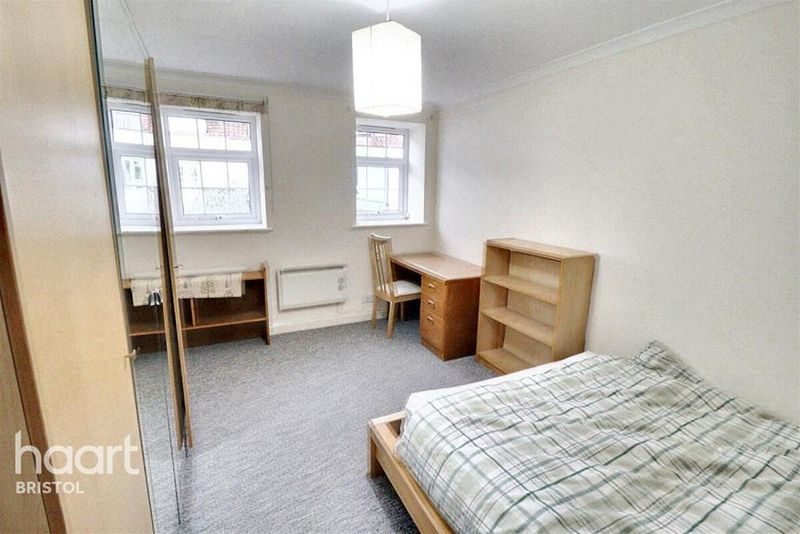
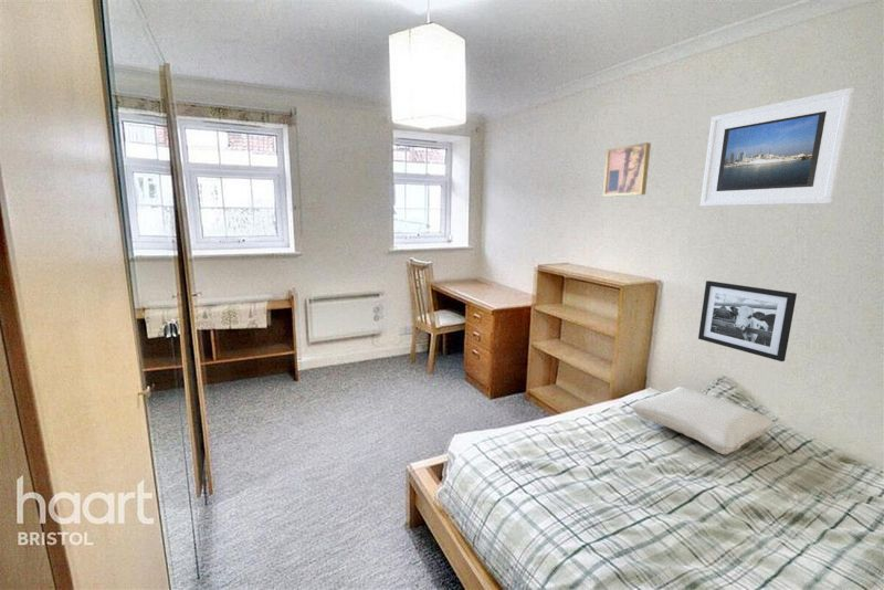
+ picture frame [697,280,798,362]
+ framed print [699,86,855,207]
+ pillow [630,386,776,455]
+ wall art [602,141,652,198]
